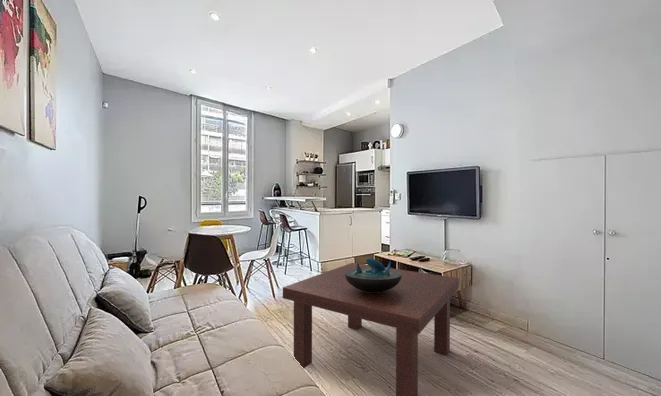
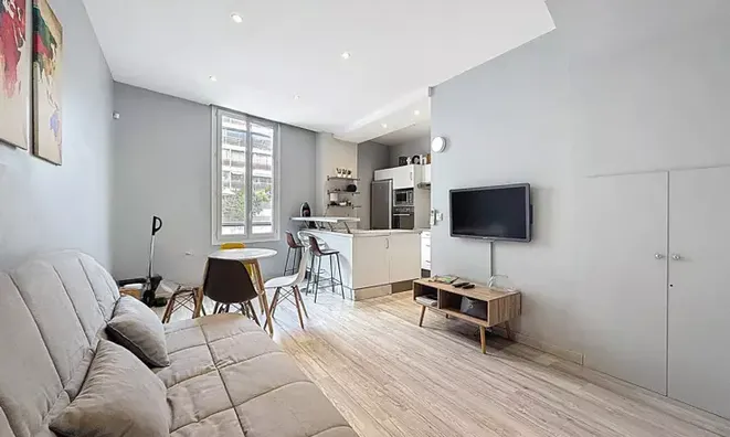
- decorative bowl [345,255,402,292]
- coffee table [282,262,460,396]
